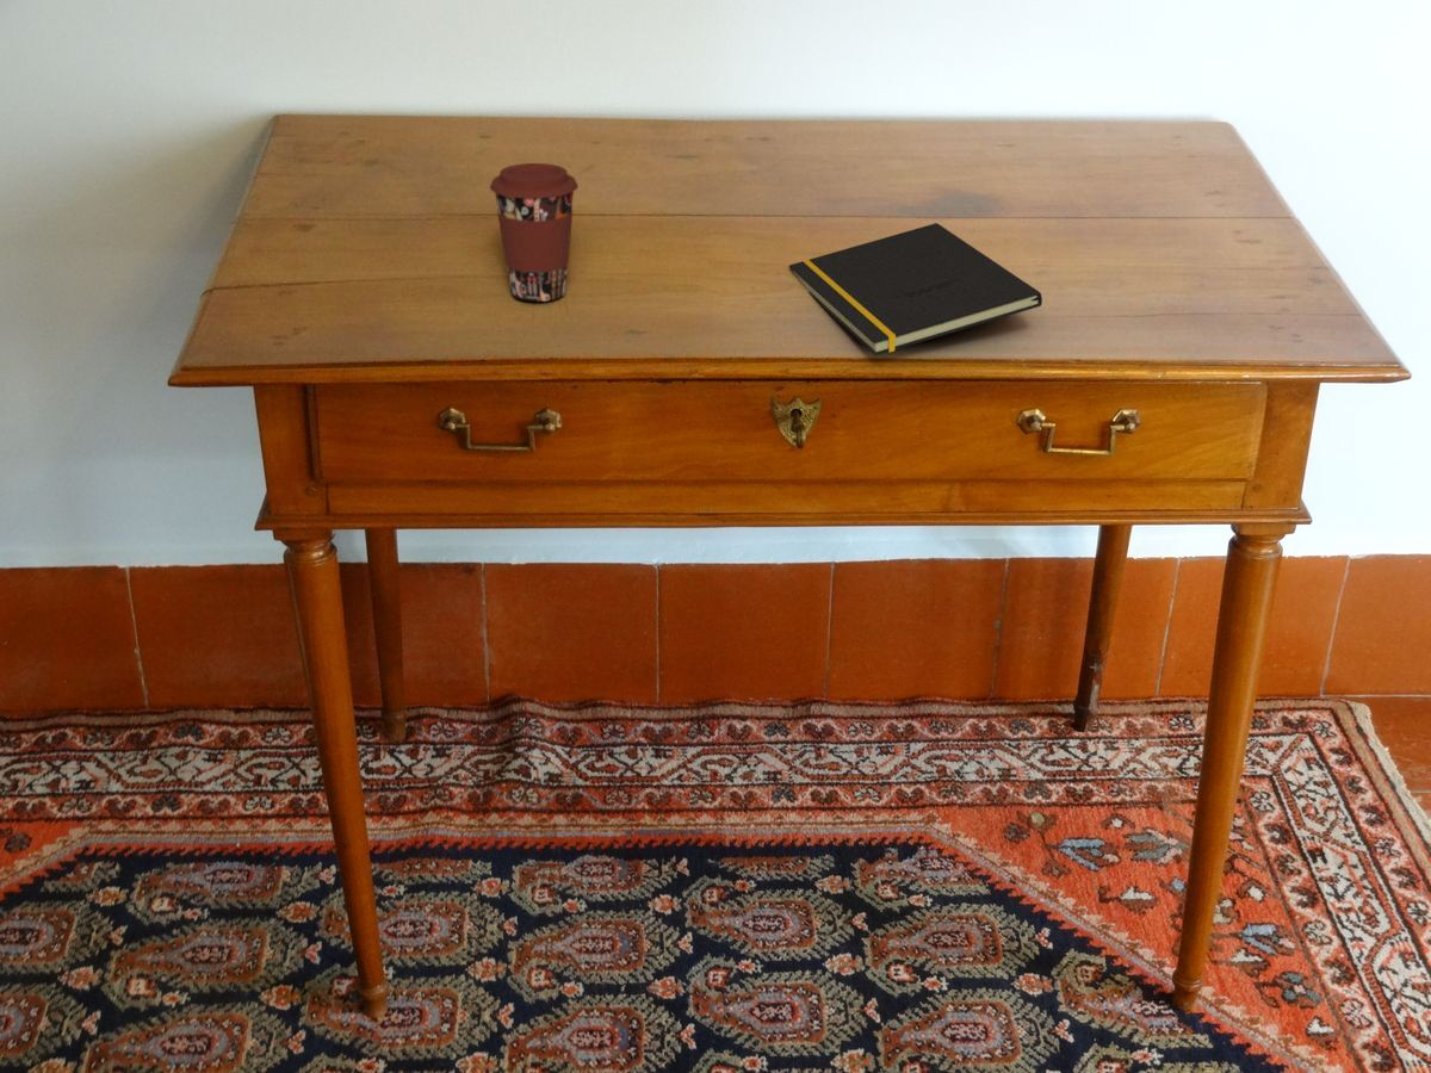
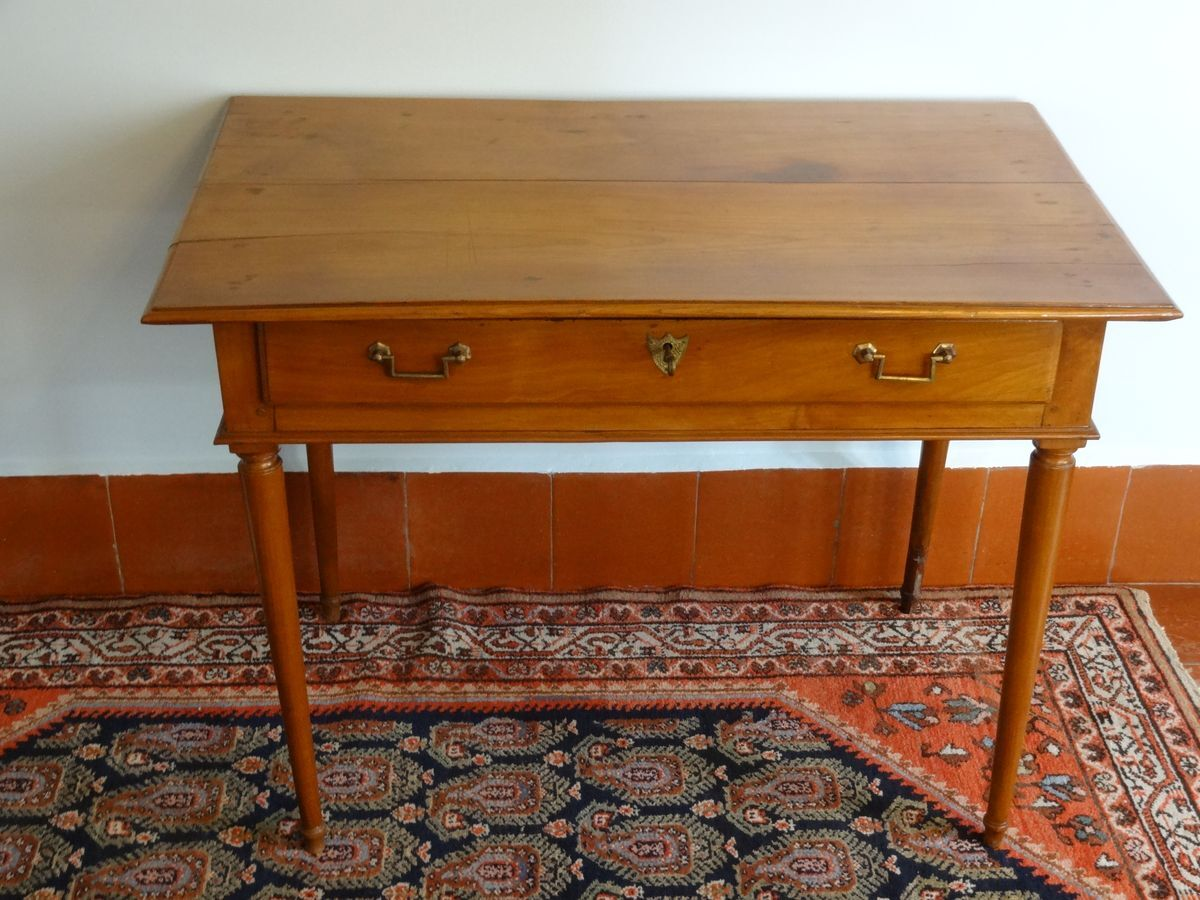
- notepad [788,222,1043,356]
- coffee cup [489,162,580,303]
